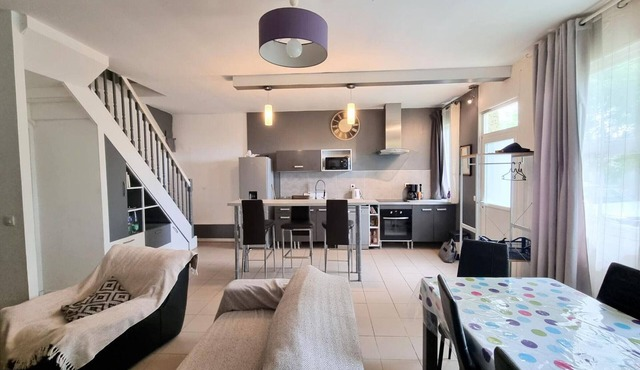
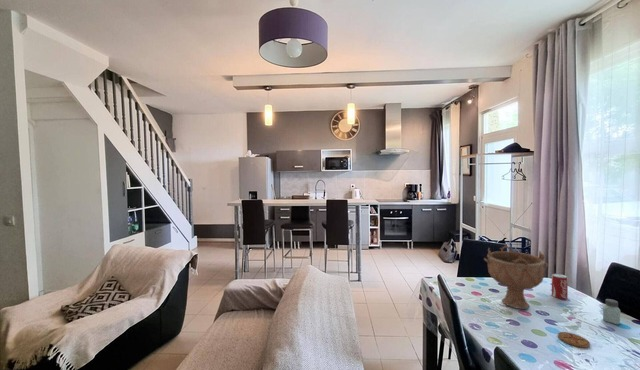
+ beverage can [551,273,569,300]
+ saltshaker [602,298,621,325]
+ coaster [557,331,591,349]
+ decorative bowl [483,243,549,310]
